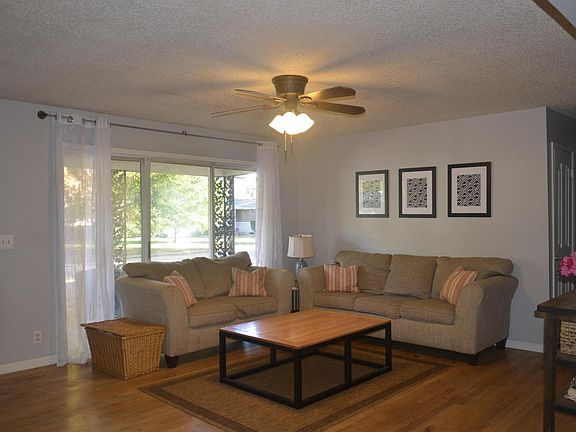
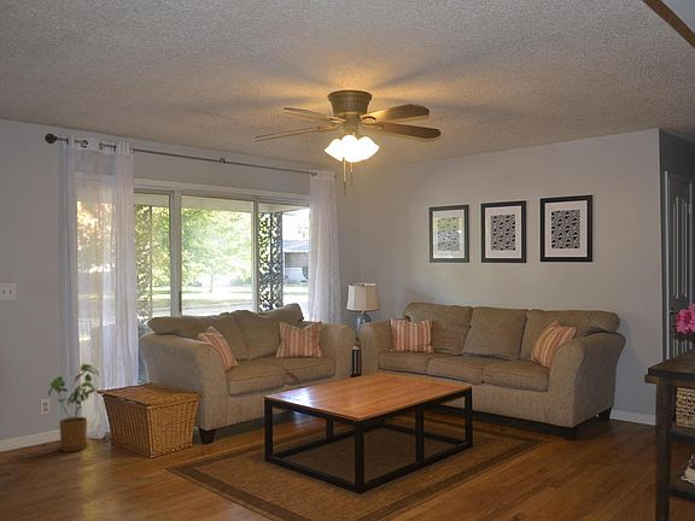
+ house plant [47,363,100,452]
